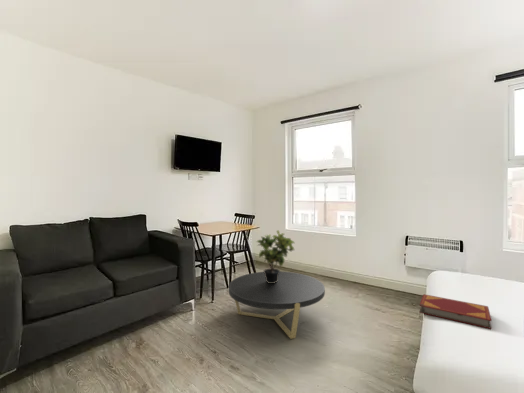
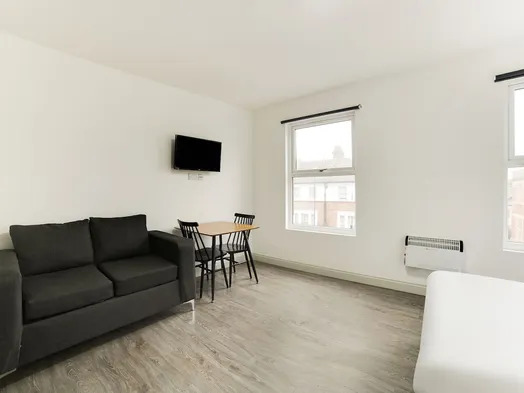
- potted plant [255,229,296,283]
- hardback book [418,293,493,330]
- coffee table [228,270,326,340]
